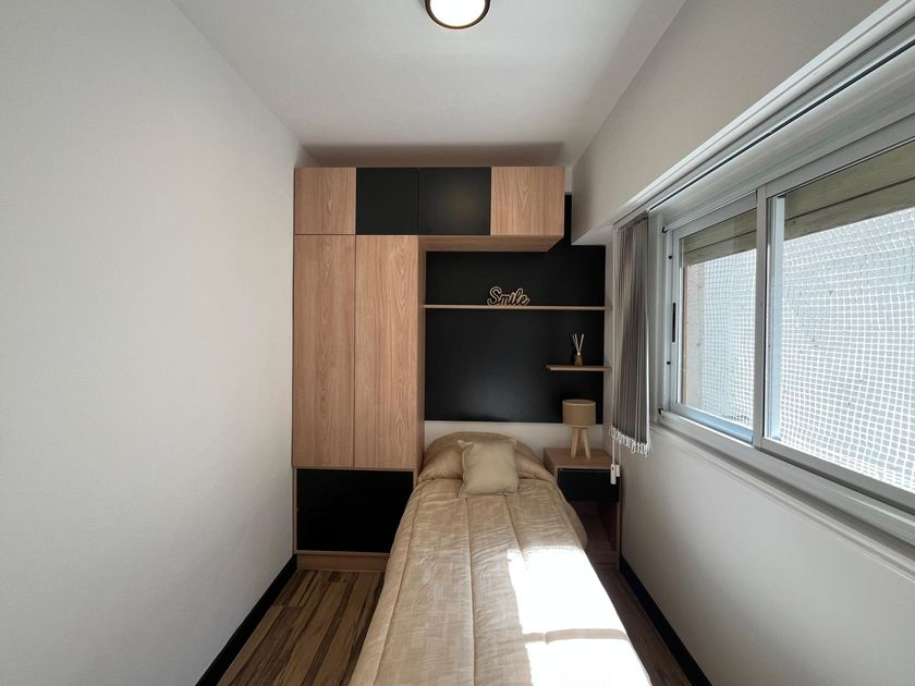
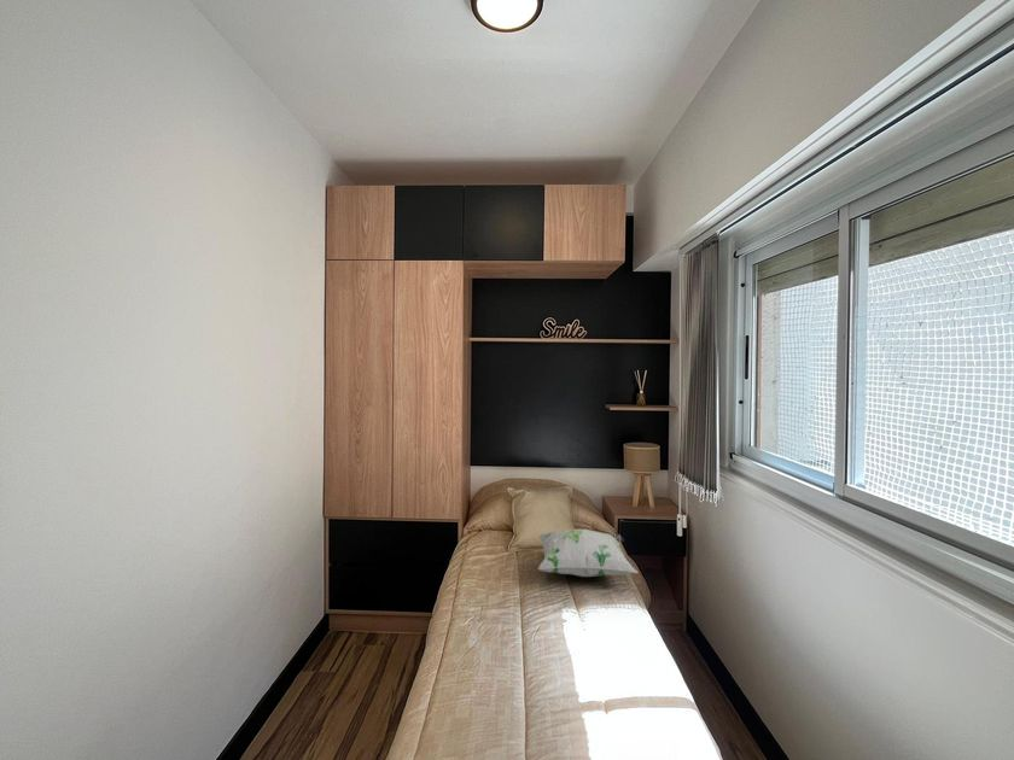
+ decorative pillow [537,527,640,578]
